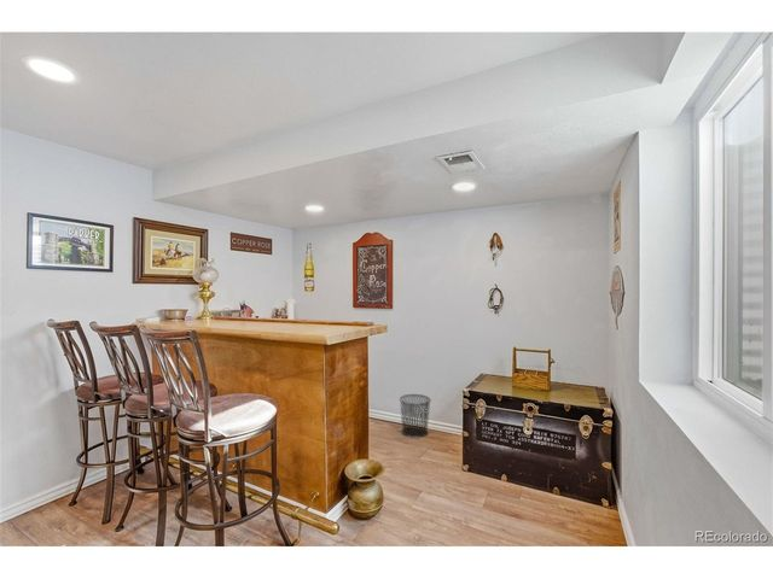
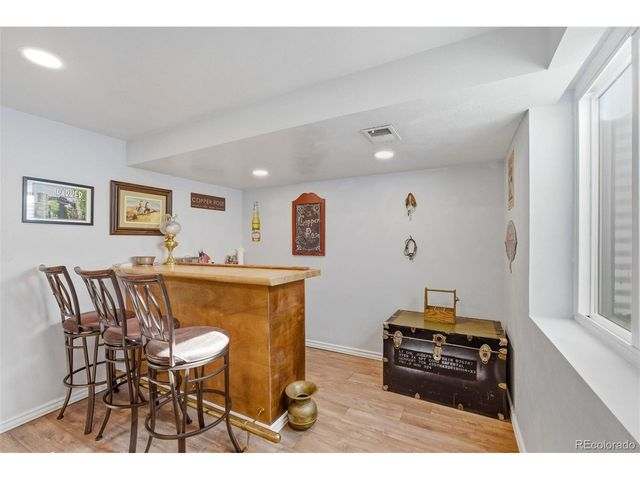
- waste bin [399,393,432,439]
